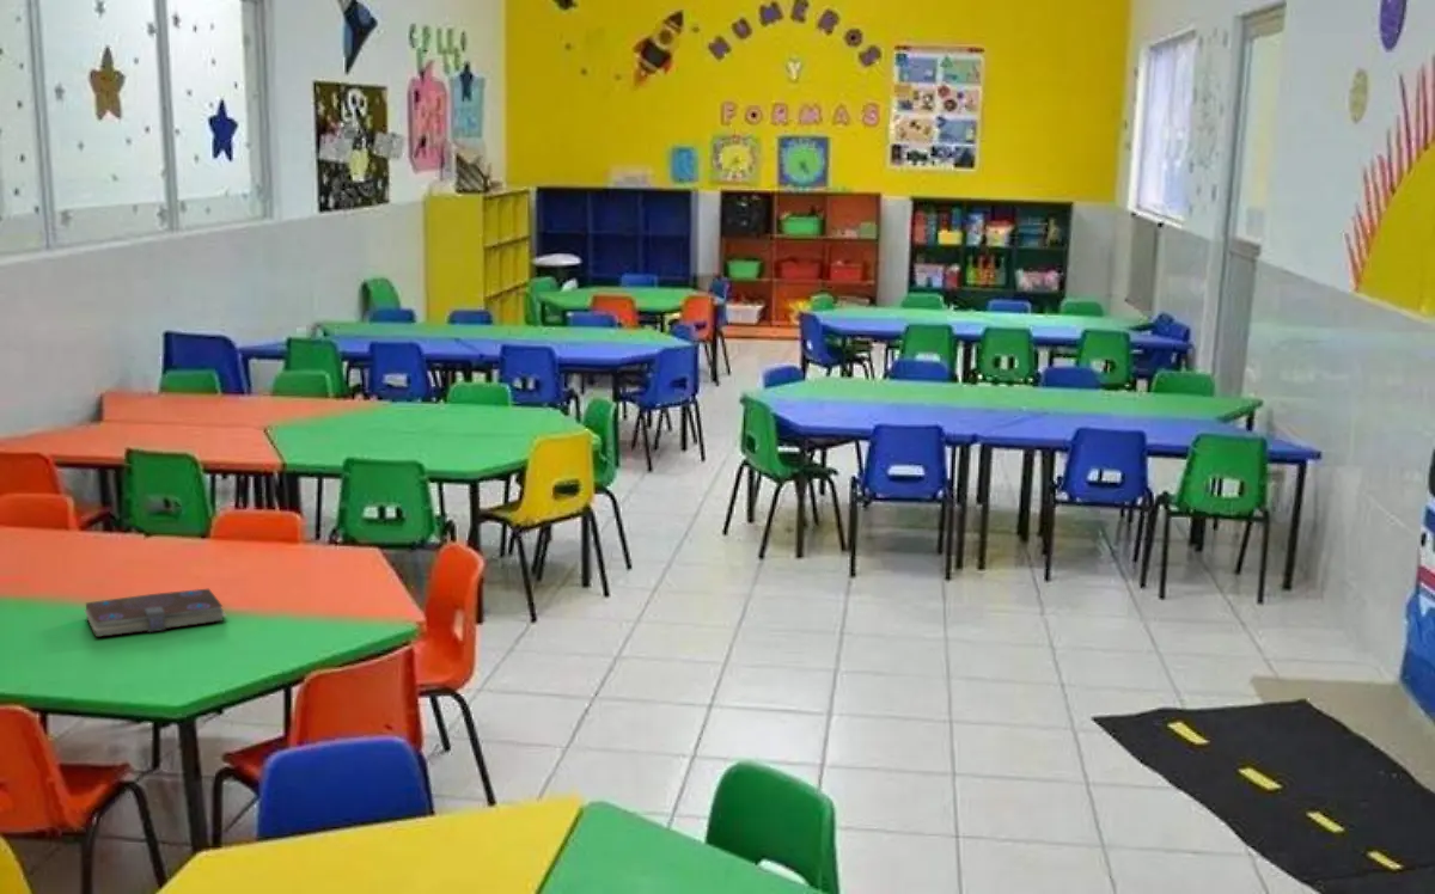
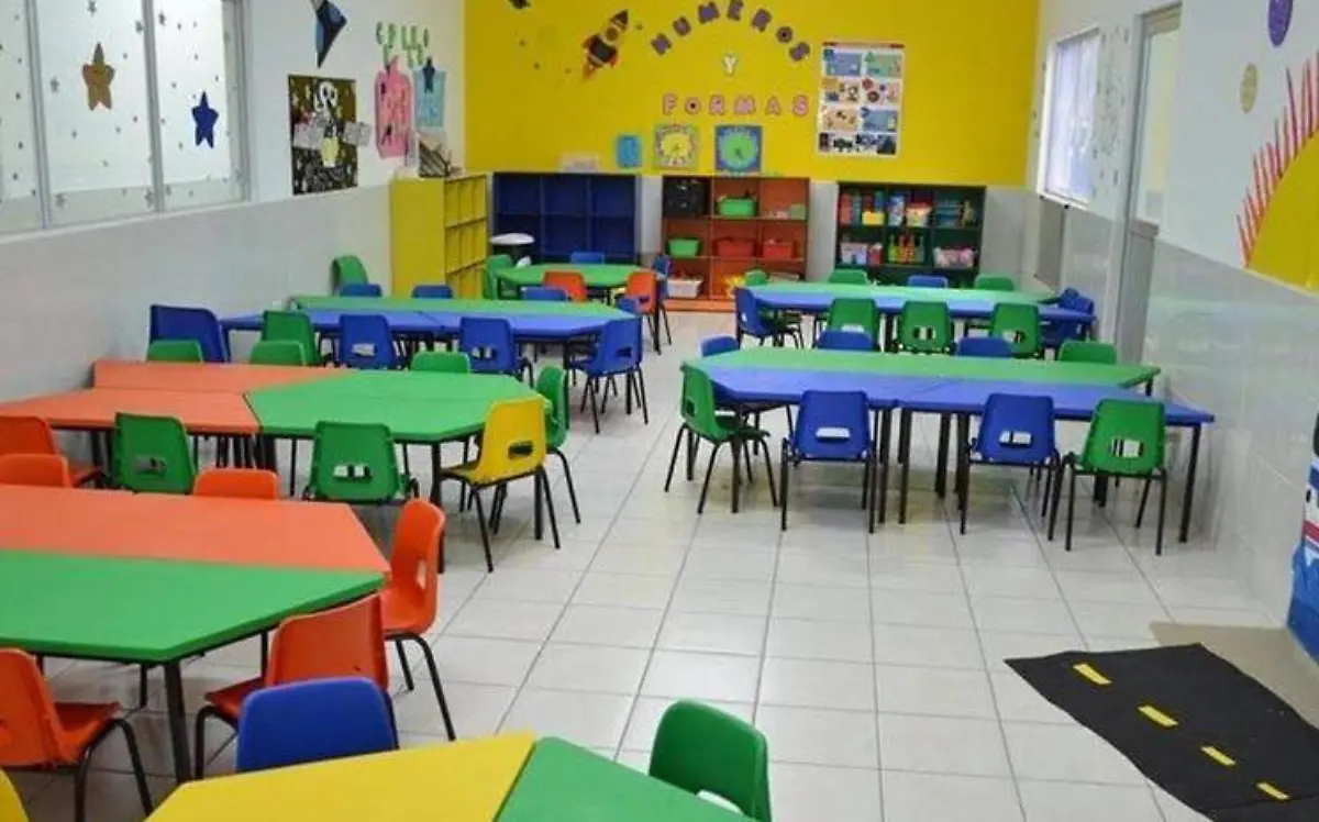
- book [84,588,227,638]
